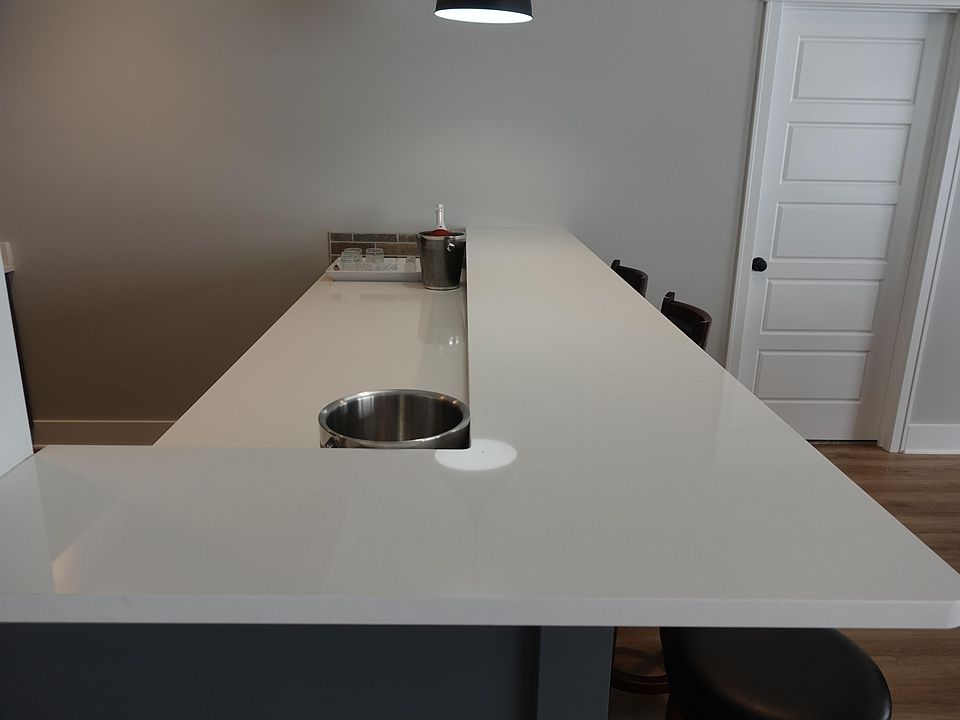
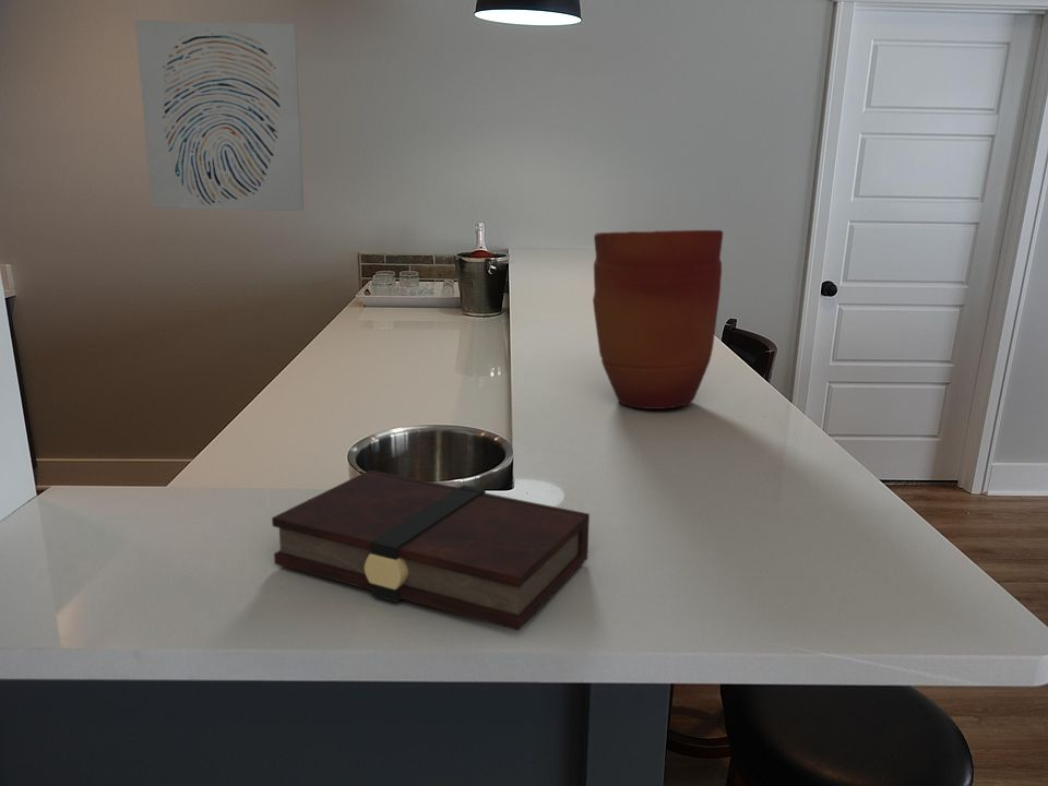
+ vase [592,229,724,410]
+ wall art [134,19,305,212]
+ book [271,469,591,632]
